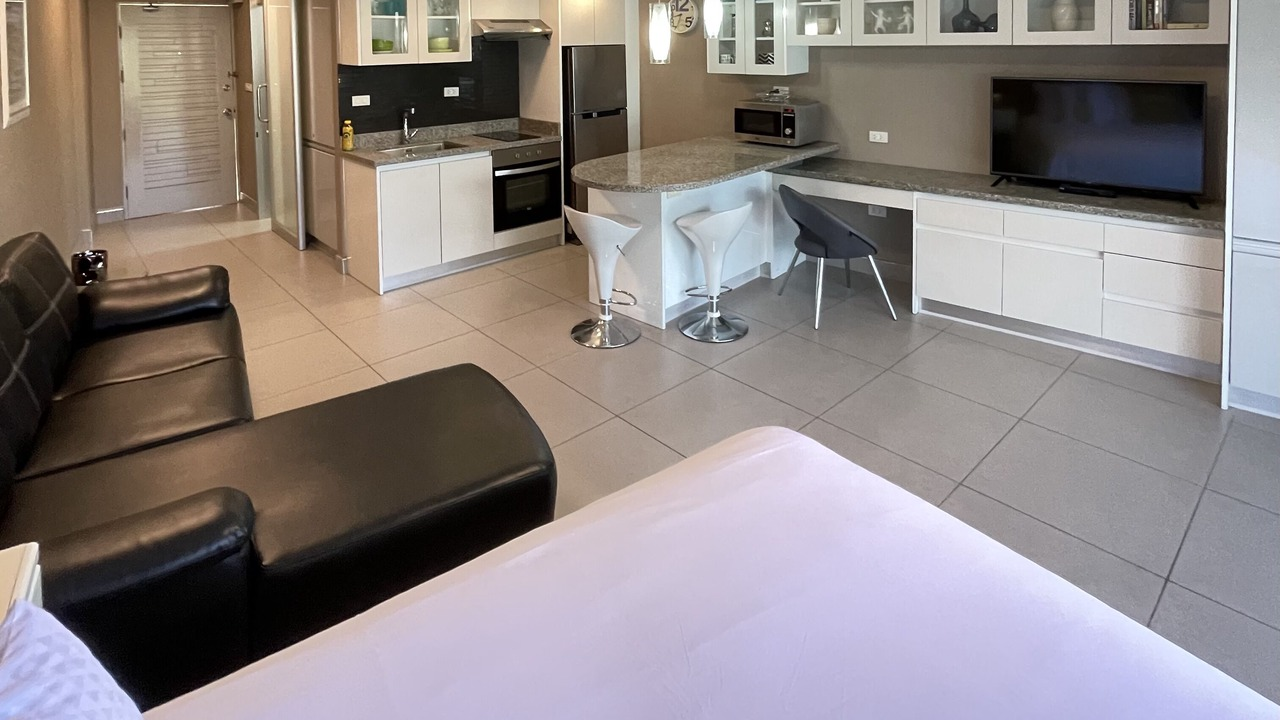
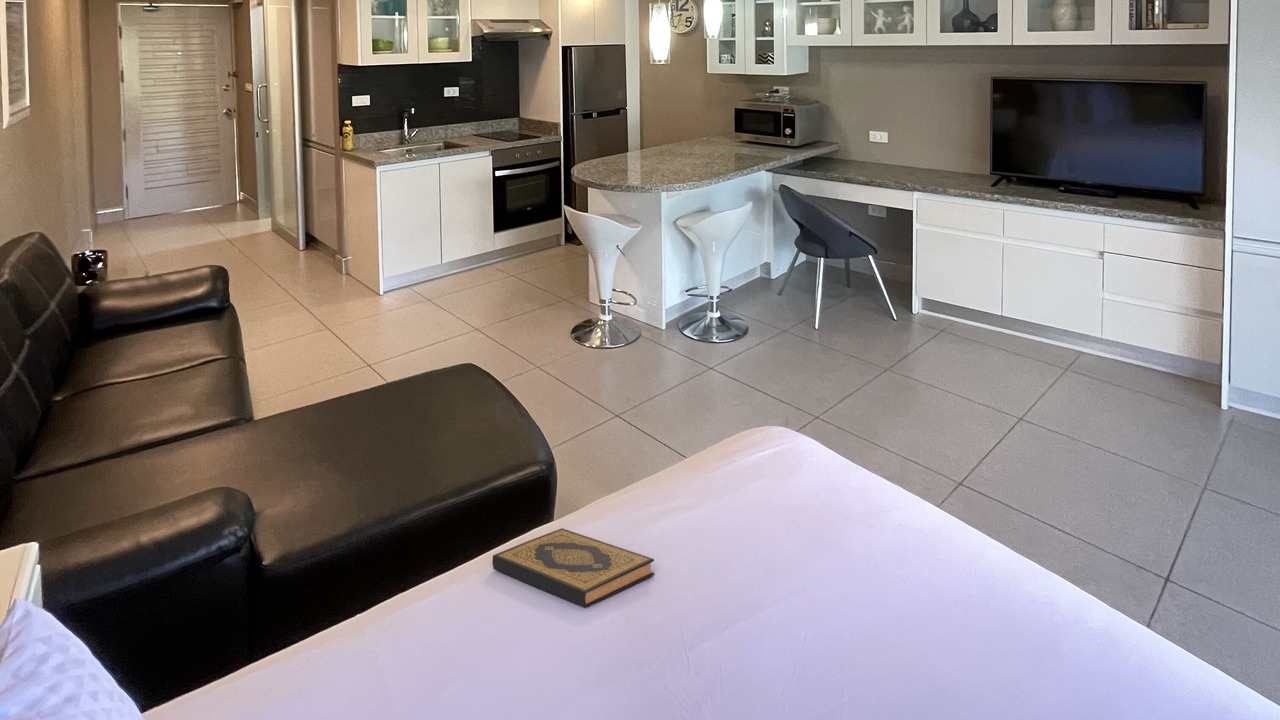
+ hardback book [491,527,655,608]
